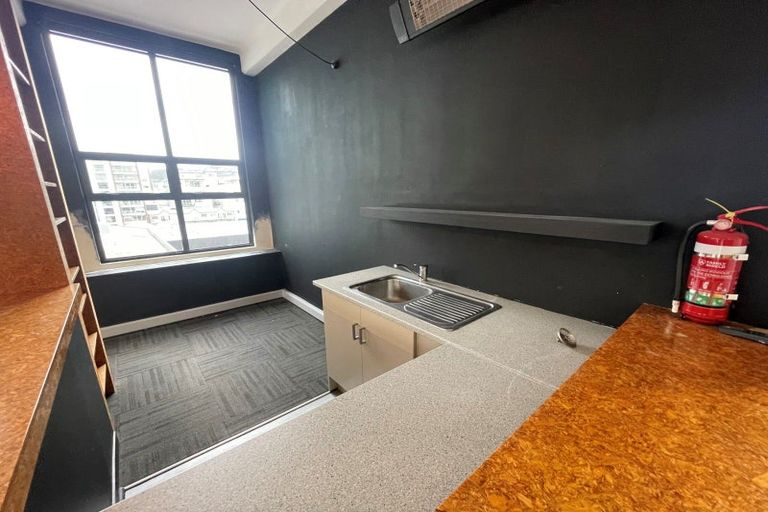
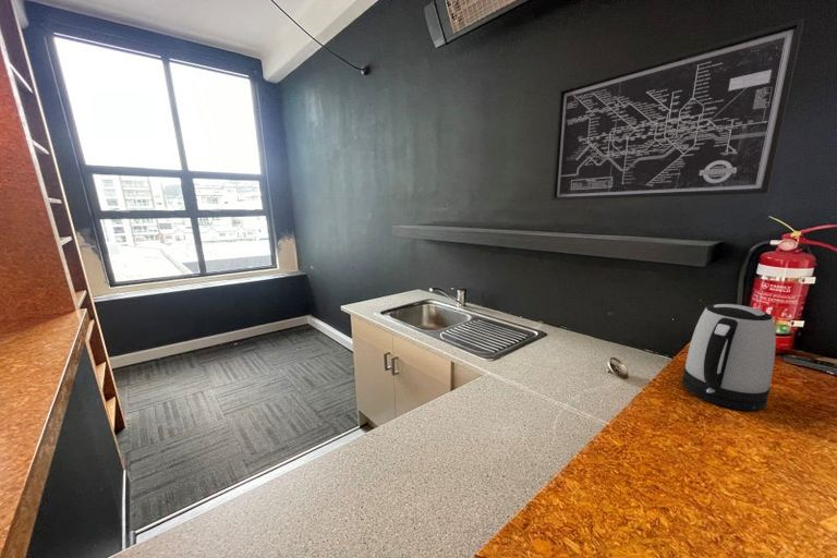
+ kettle [681,303,777,412]
+ wall art [550,17,804,202]
